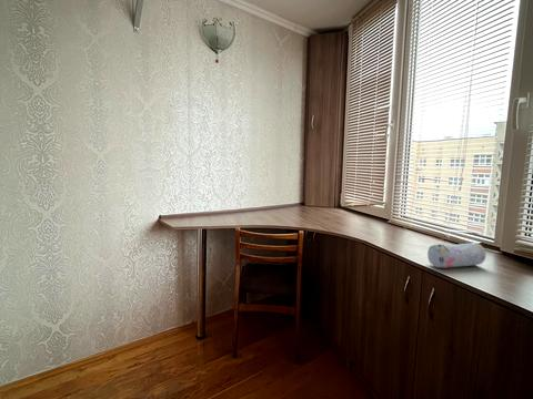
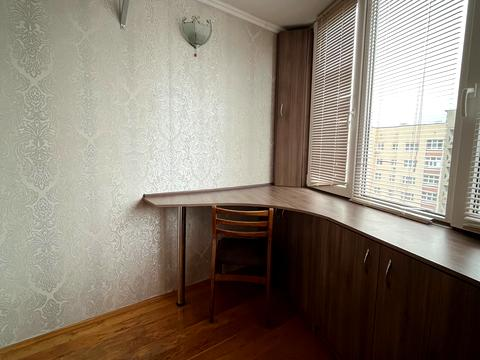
- pencil case [426,242,487,269]
